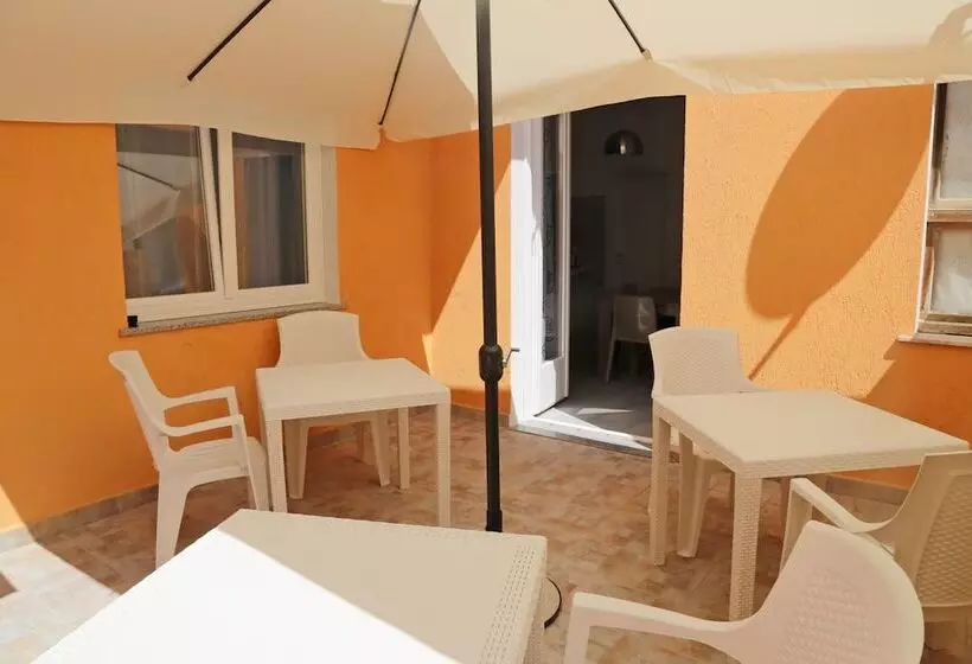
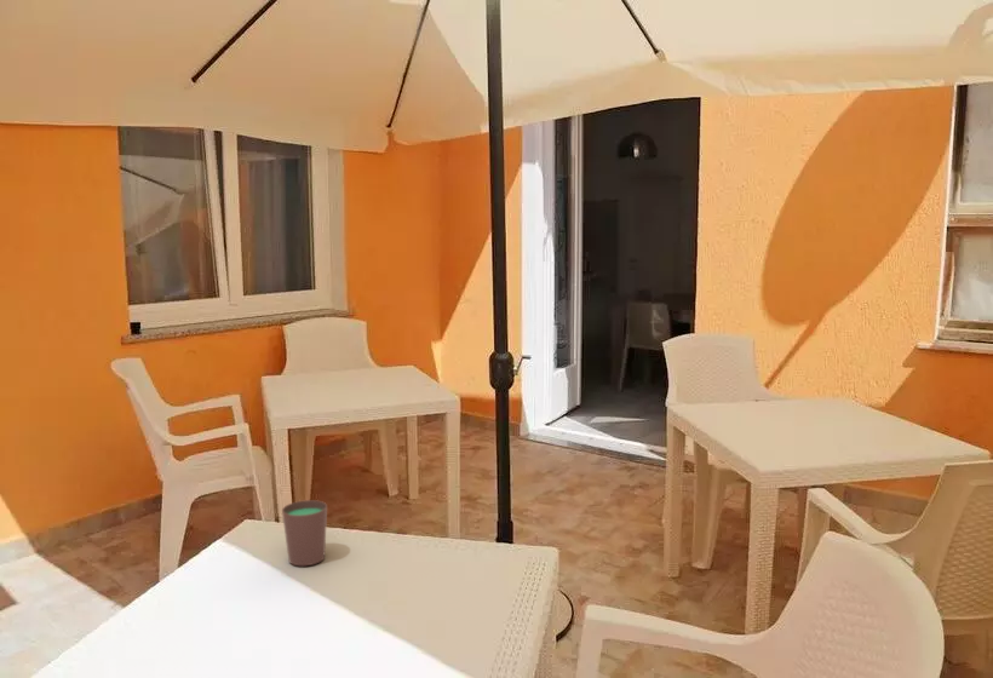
+ cup [281,499,328,567]
